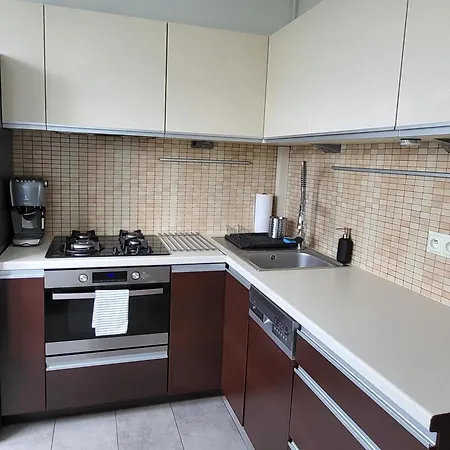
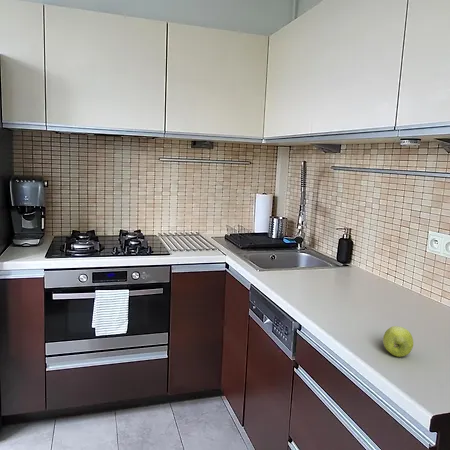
+ apple [382,325,414,357]
